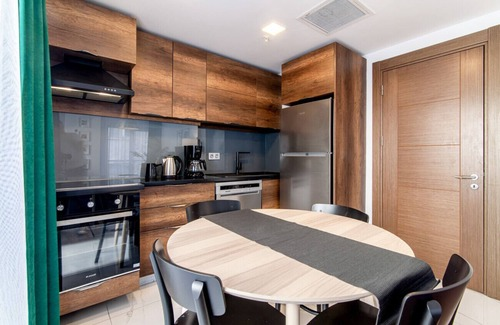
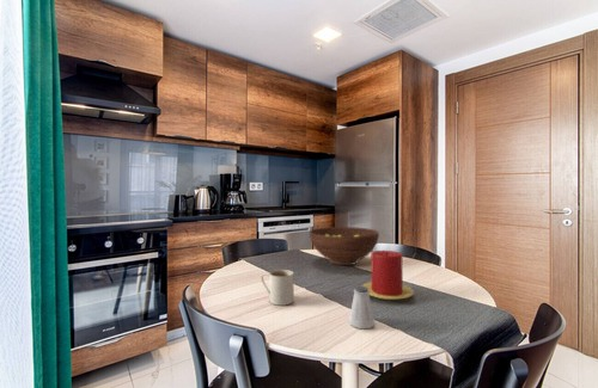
+ fruit bowl [309,226,380,266]
+ candle [361,250,415,301]
+ saltshaker [348,285,376,330]
+ mug [260,269,295,307]
